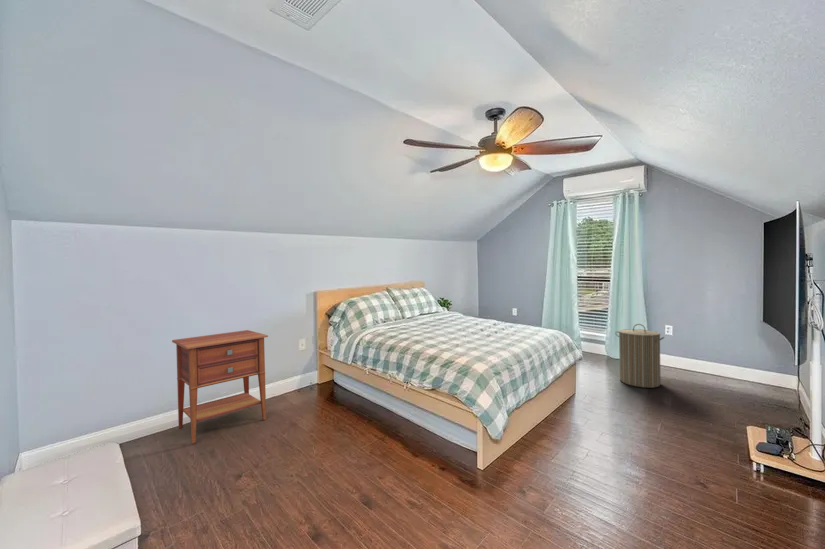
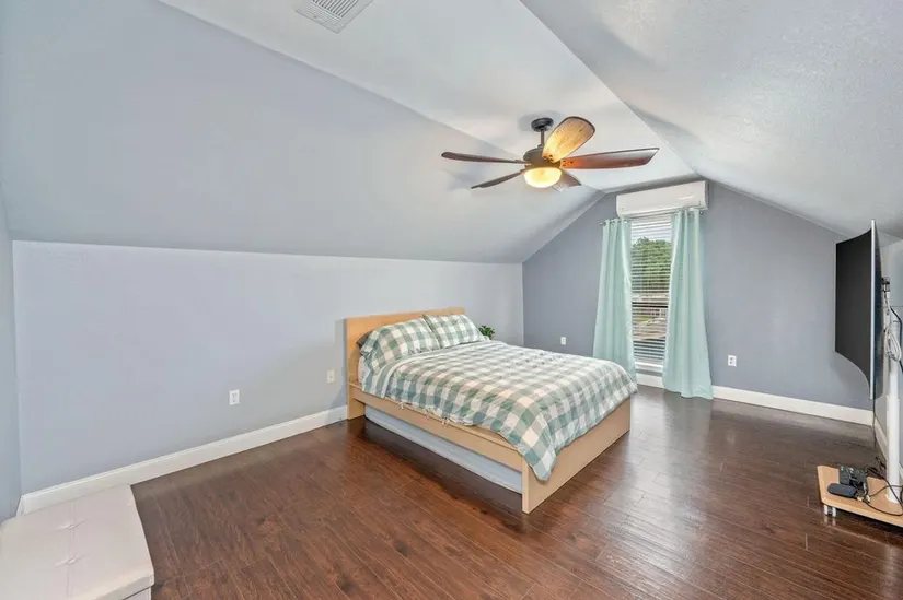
- laundry hamper [614,323,665,389]
- nightstand [171,329,269,445]
